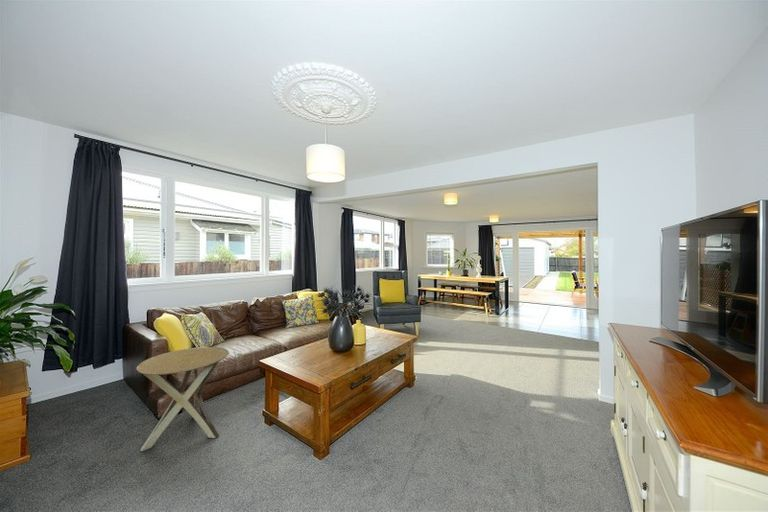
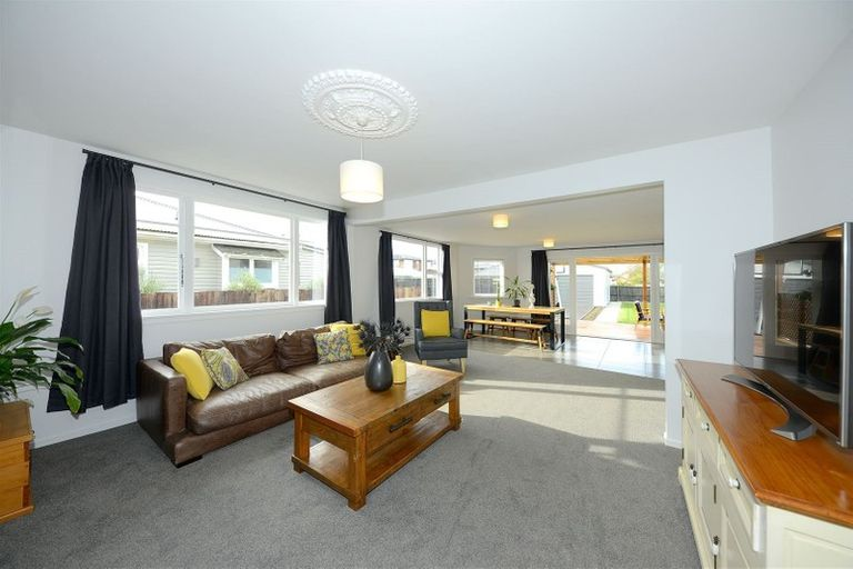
- side table [136,346,230,452]
